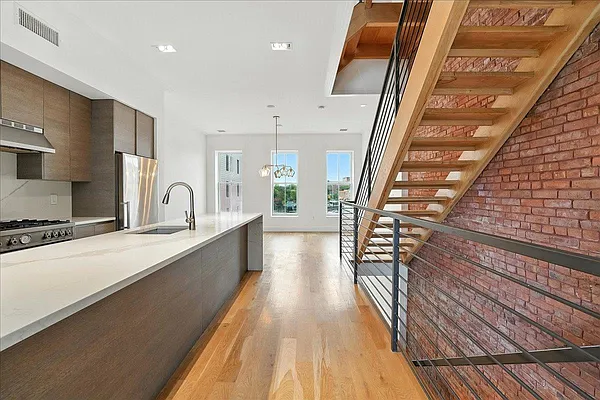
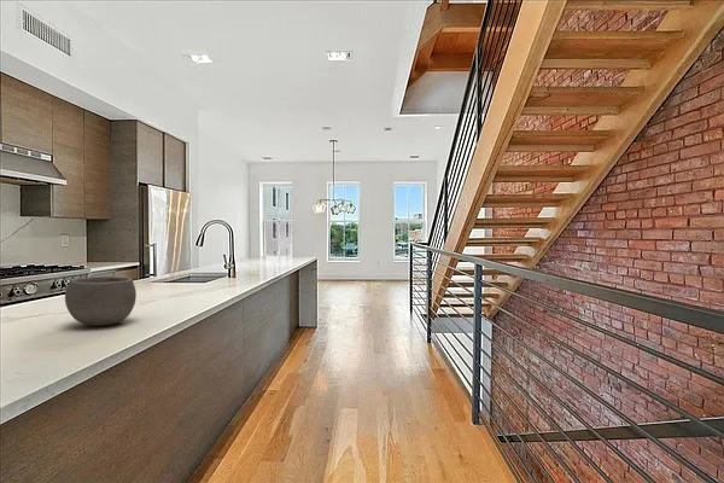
+ bowl [64,275,138,327]
